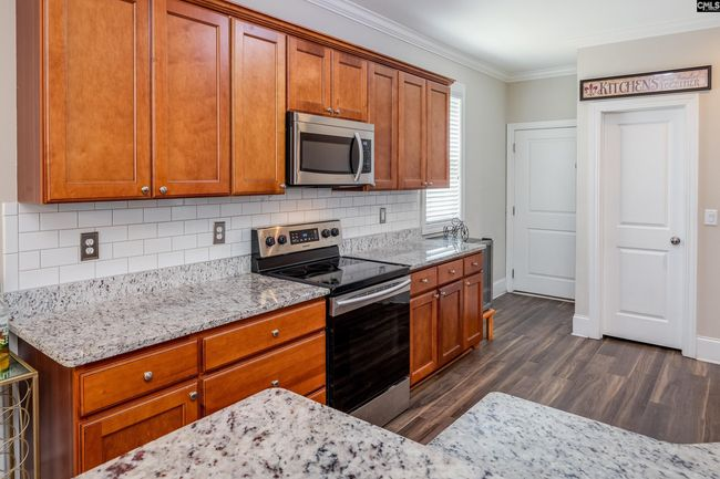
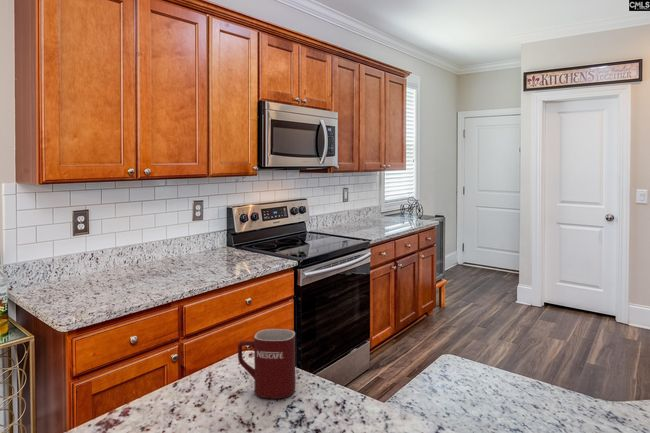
+ mug [237,328,296,400]
